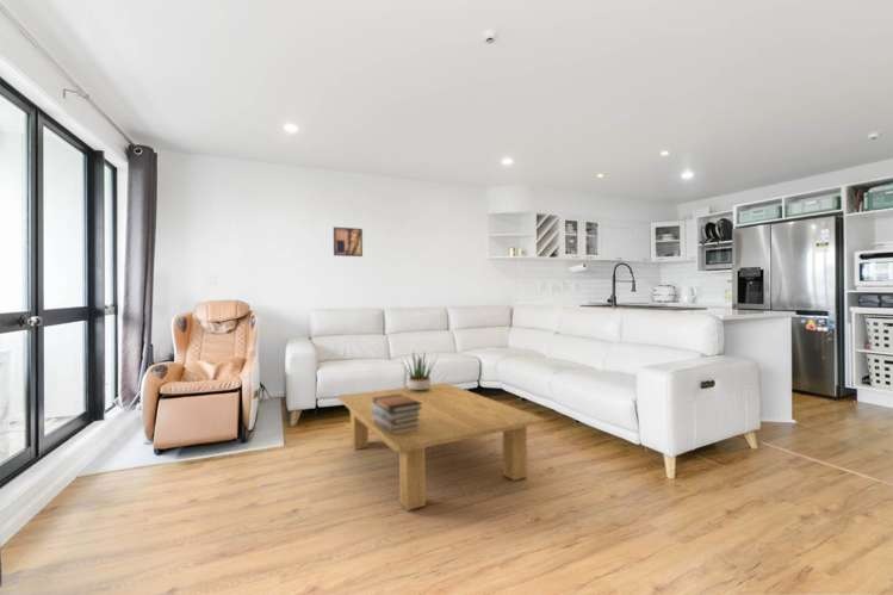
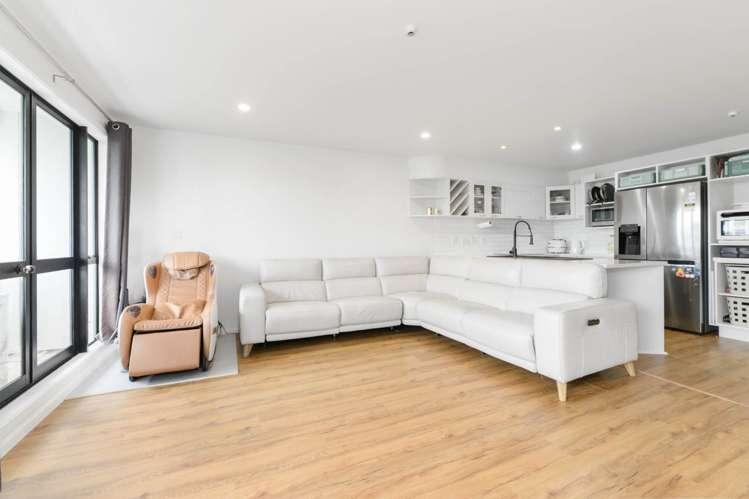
- book stack [372,393,422,435]
- potted plant [398,349,439,391]
- wall art [333,225,364,258]
- coffee table [336,382,546,512]
